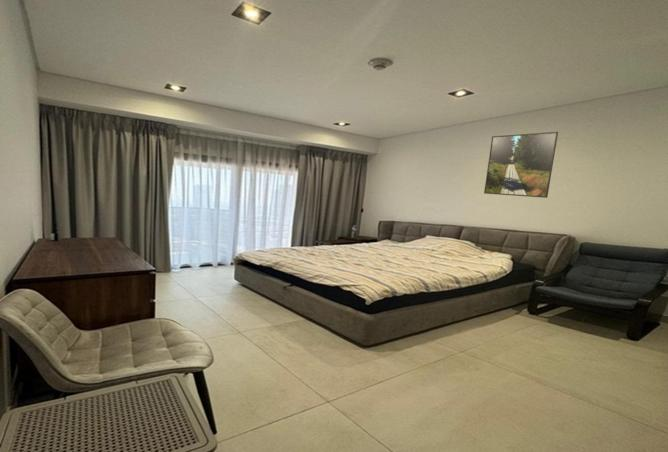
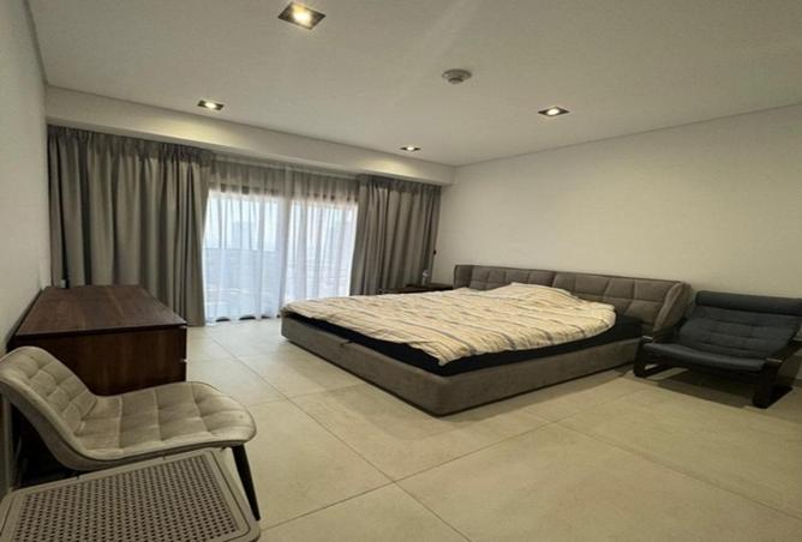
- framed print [483,131,559,199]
